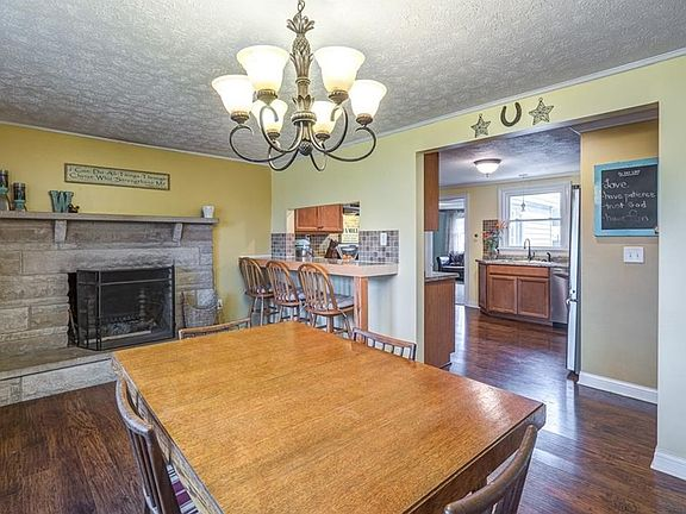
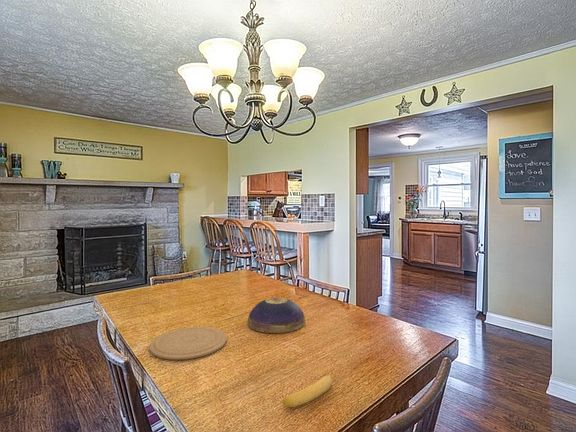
+ banana [282,373,333,408]
+ decorative bowl [247,296,306,334]
+ plate [148,326,228,361]
